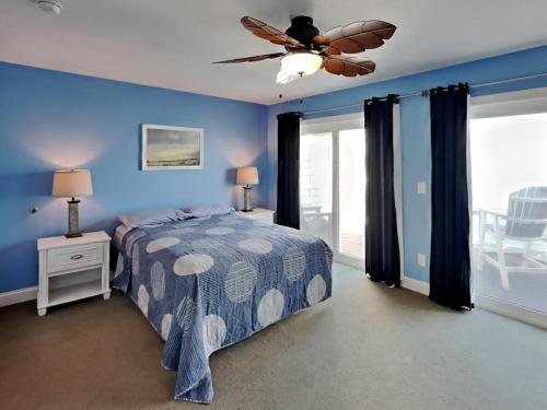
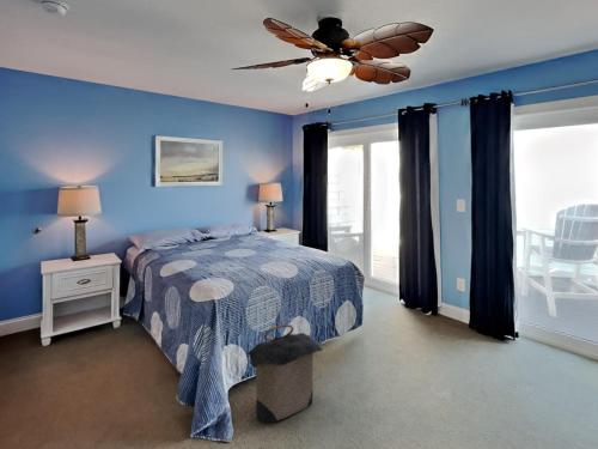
+ laundry hamper [245,323,324,424]
